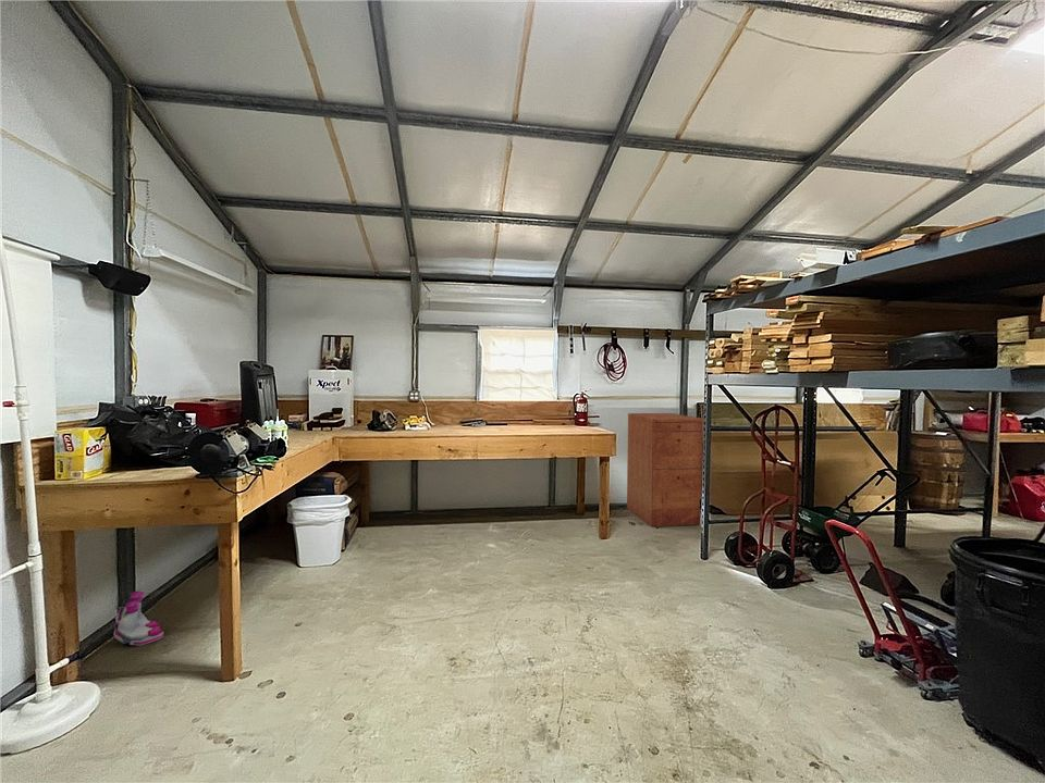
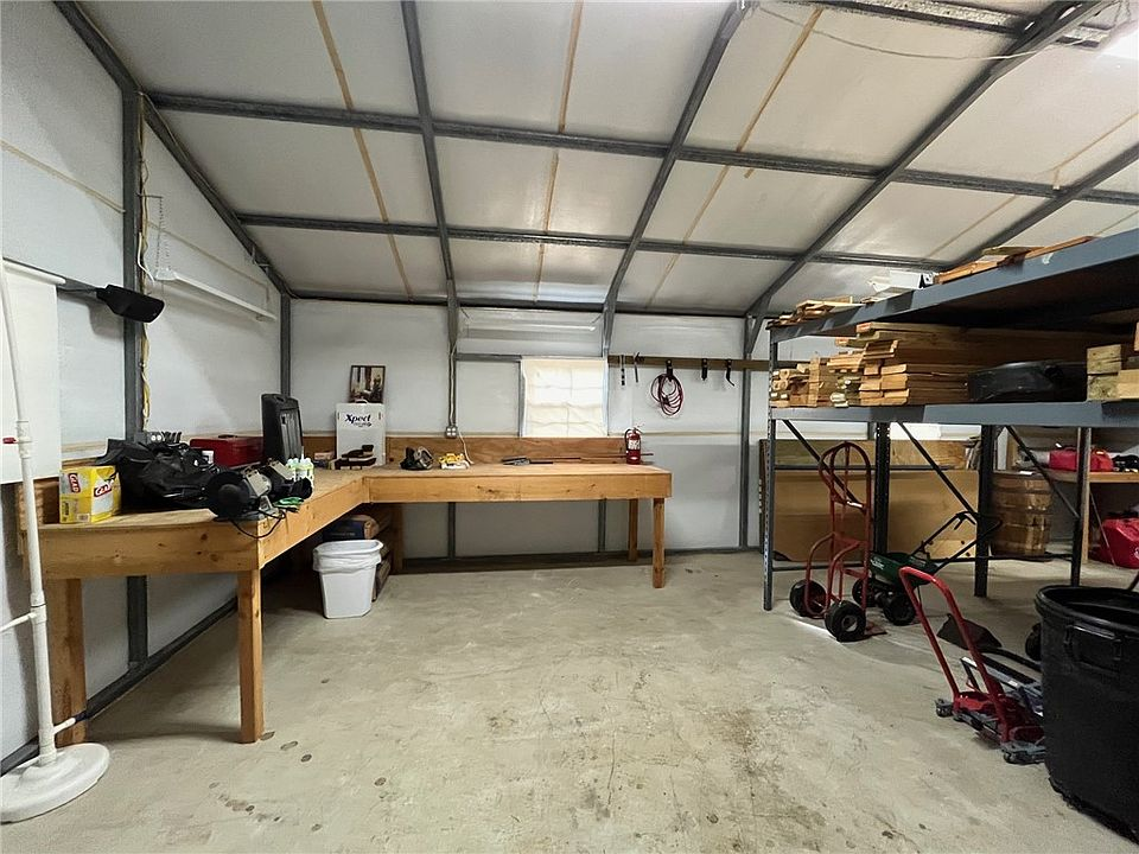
- filing cabinet [626,412,705,527]
- boots [112,591,164,647]
